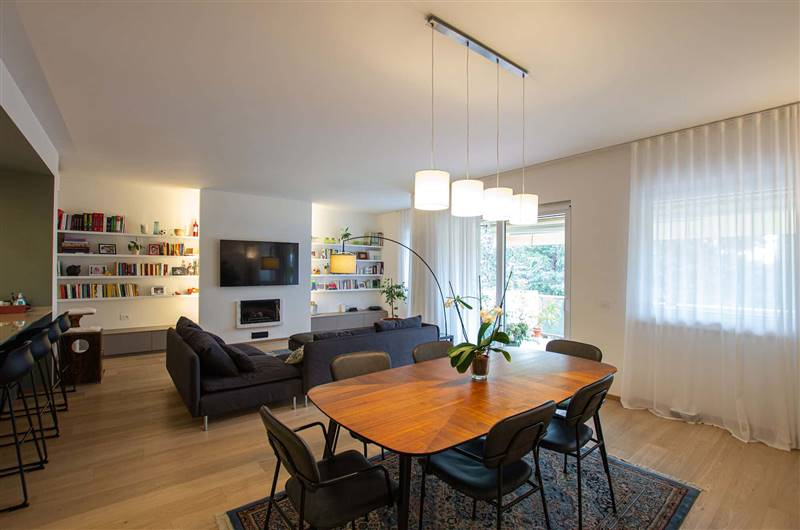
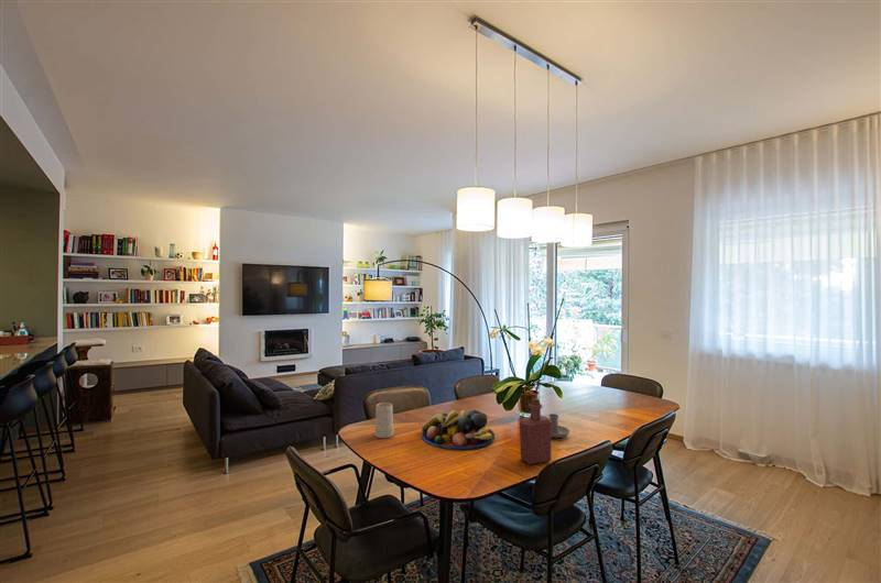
+ candle holder [542,413,570,439]
+ bottle [519,397,553,465]
+ fruit bowl [421,409,496,450]
+ mug [373,399,394,439]
